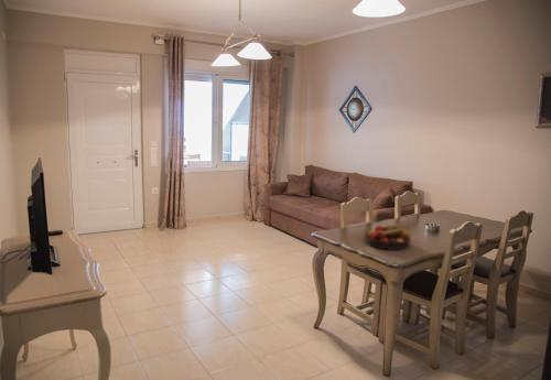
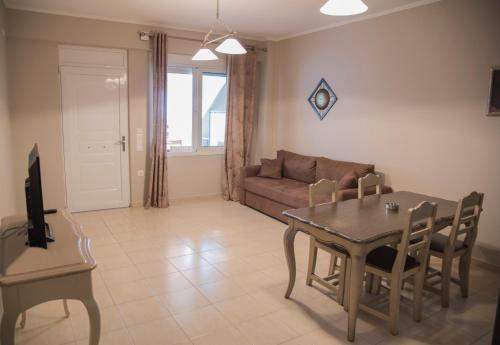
- fruit bowl [363,221,412,251]
